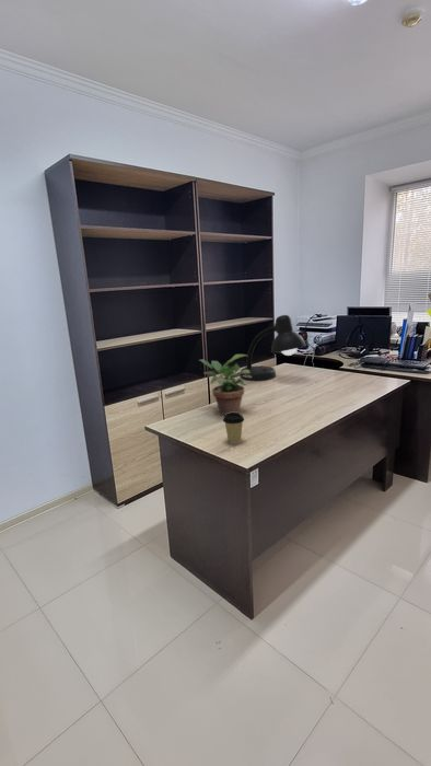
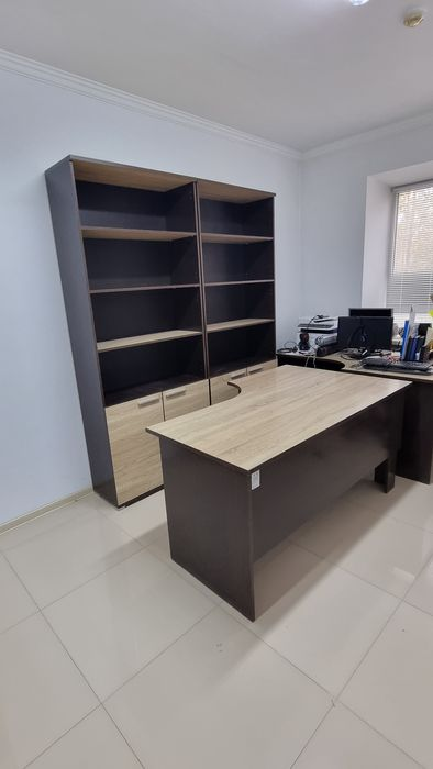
- desk lamp [238,314,307,382]
- potted plant [197,353,252,416]
- coffee cup [222,413,245,444]
